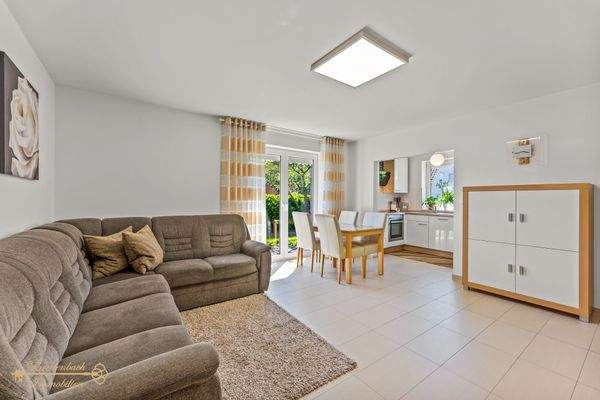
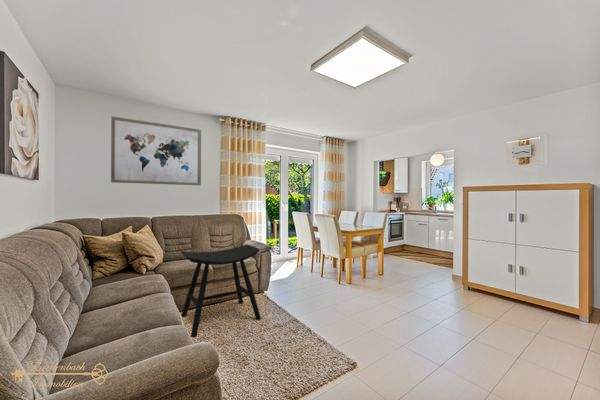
+ stool [180,244,262,338]
+ wall art [110,116,202,186]
